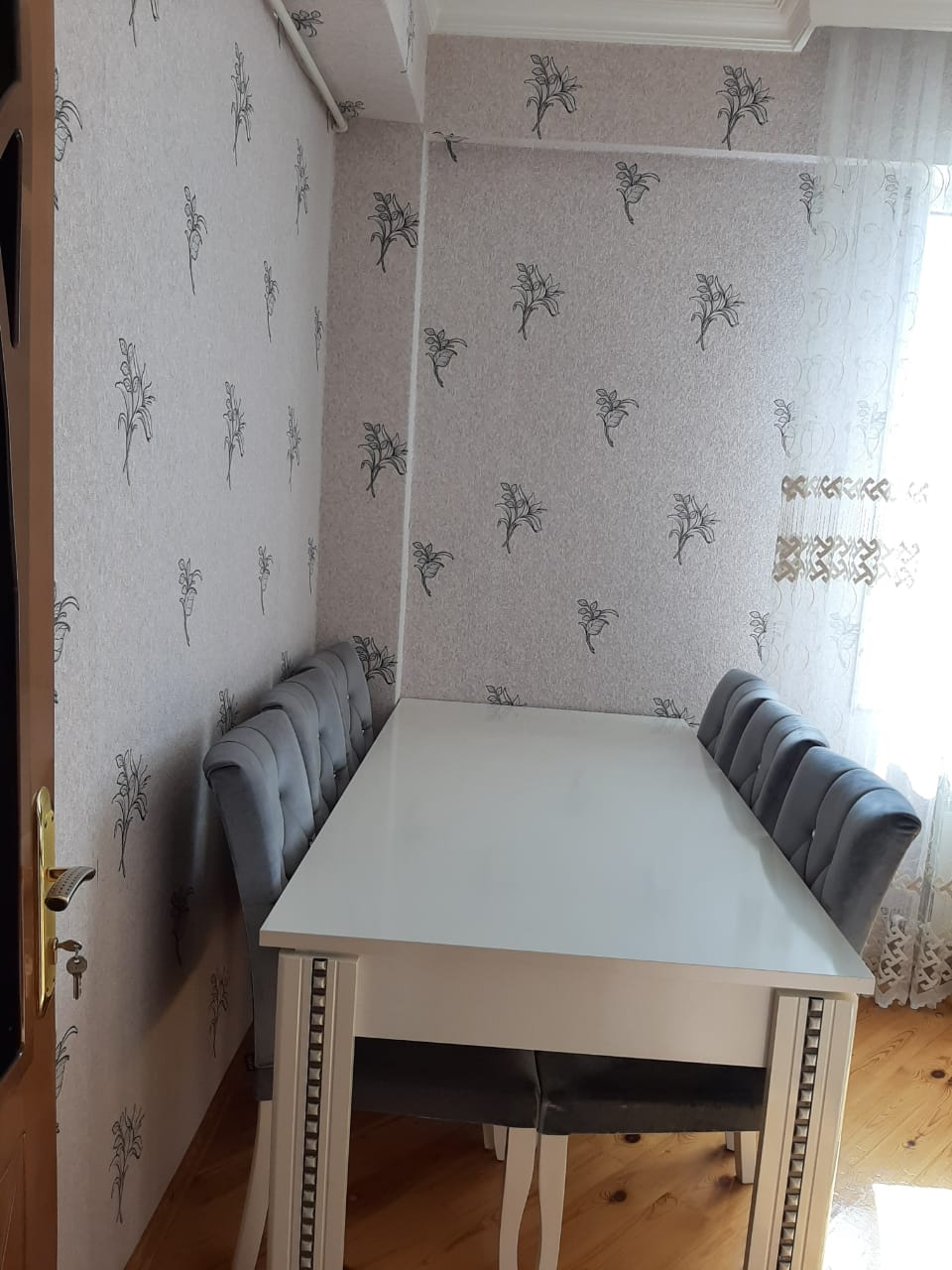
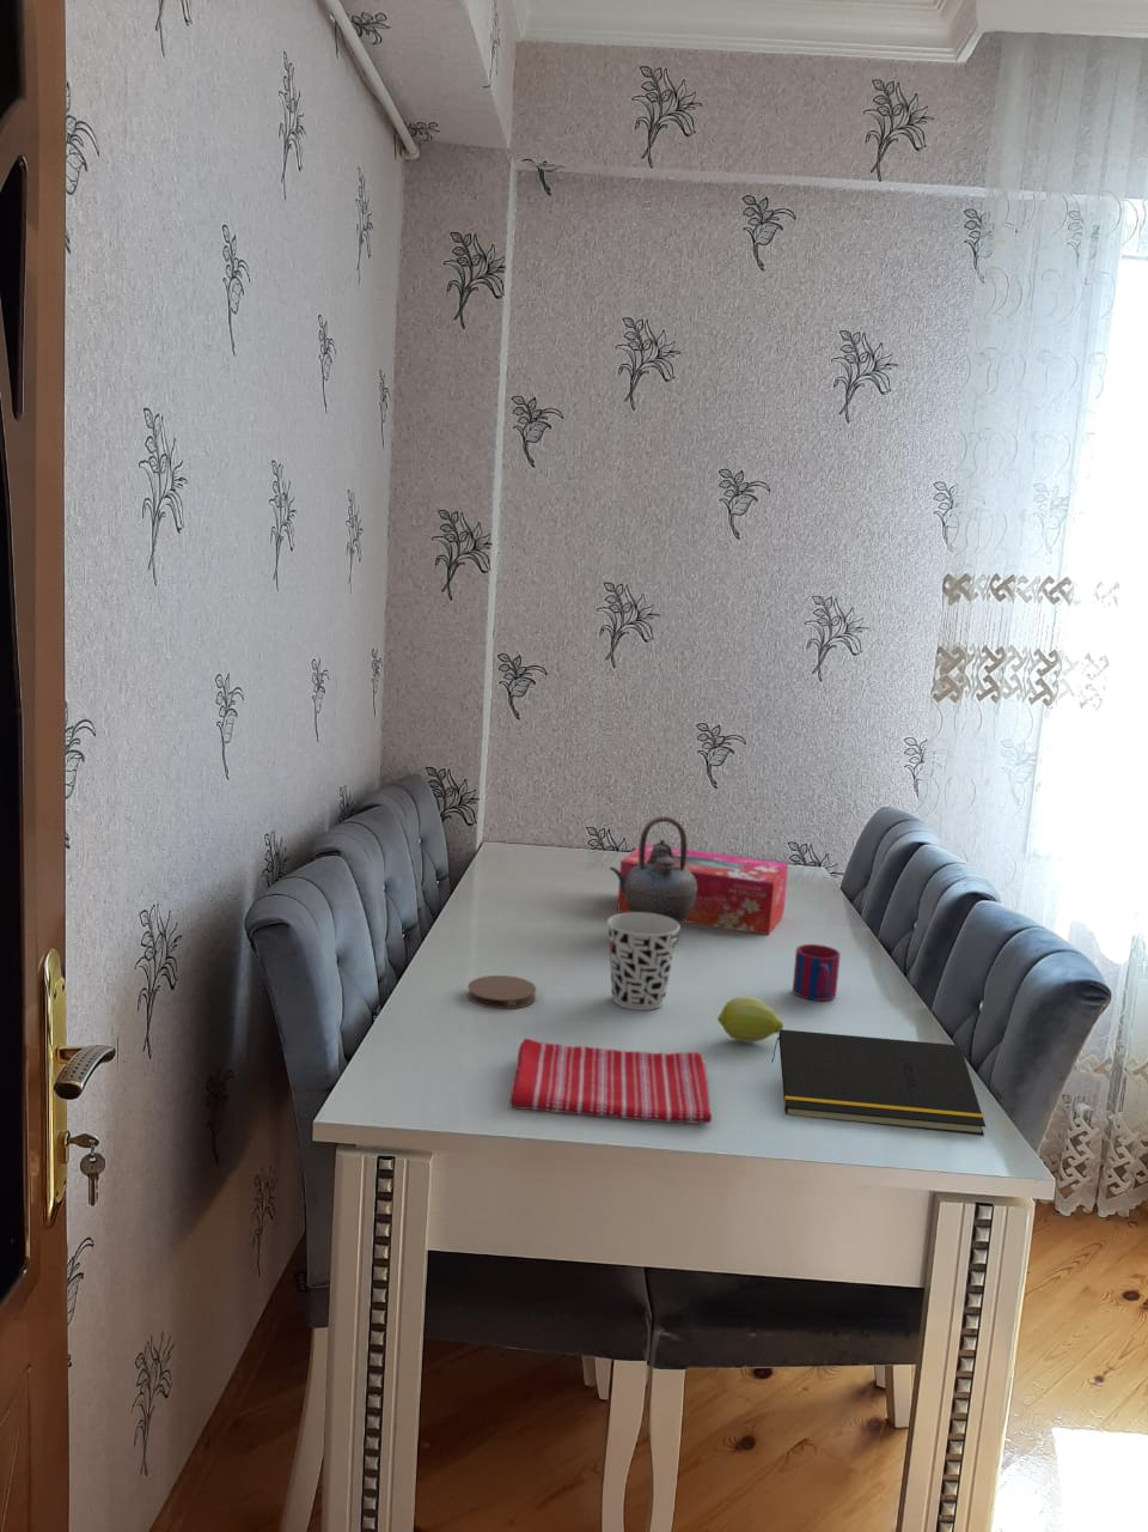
+ notepad [771,1028,986,1136]
+ dish towel [509,1037,713,1125]
+ coaster [467,975,538,1010]
+ cup [607,912,681,1011]
+ teapot [609,815,697,942]
+ tissue box [616,843,789,936]
+ mug [791,943,842,1001]
+ fruit [716,996,785,1043]
